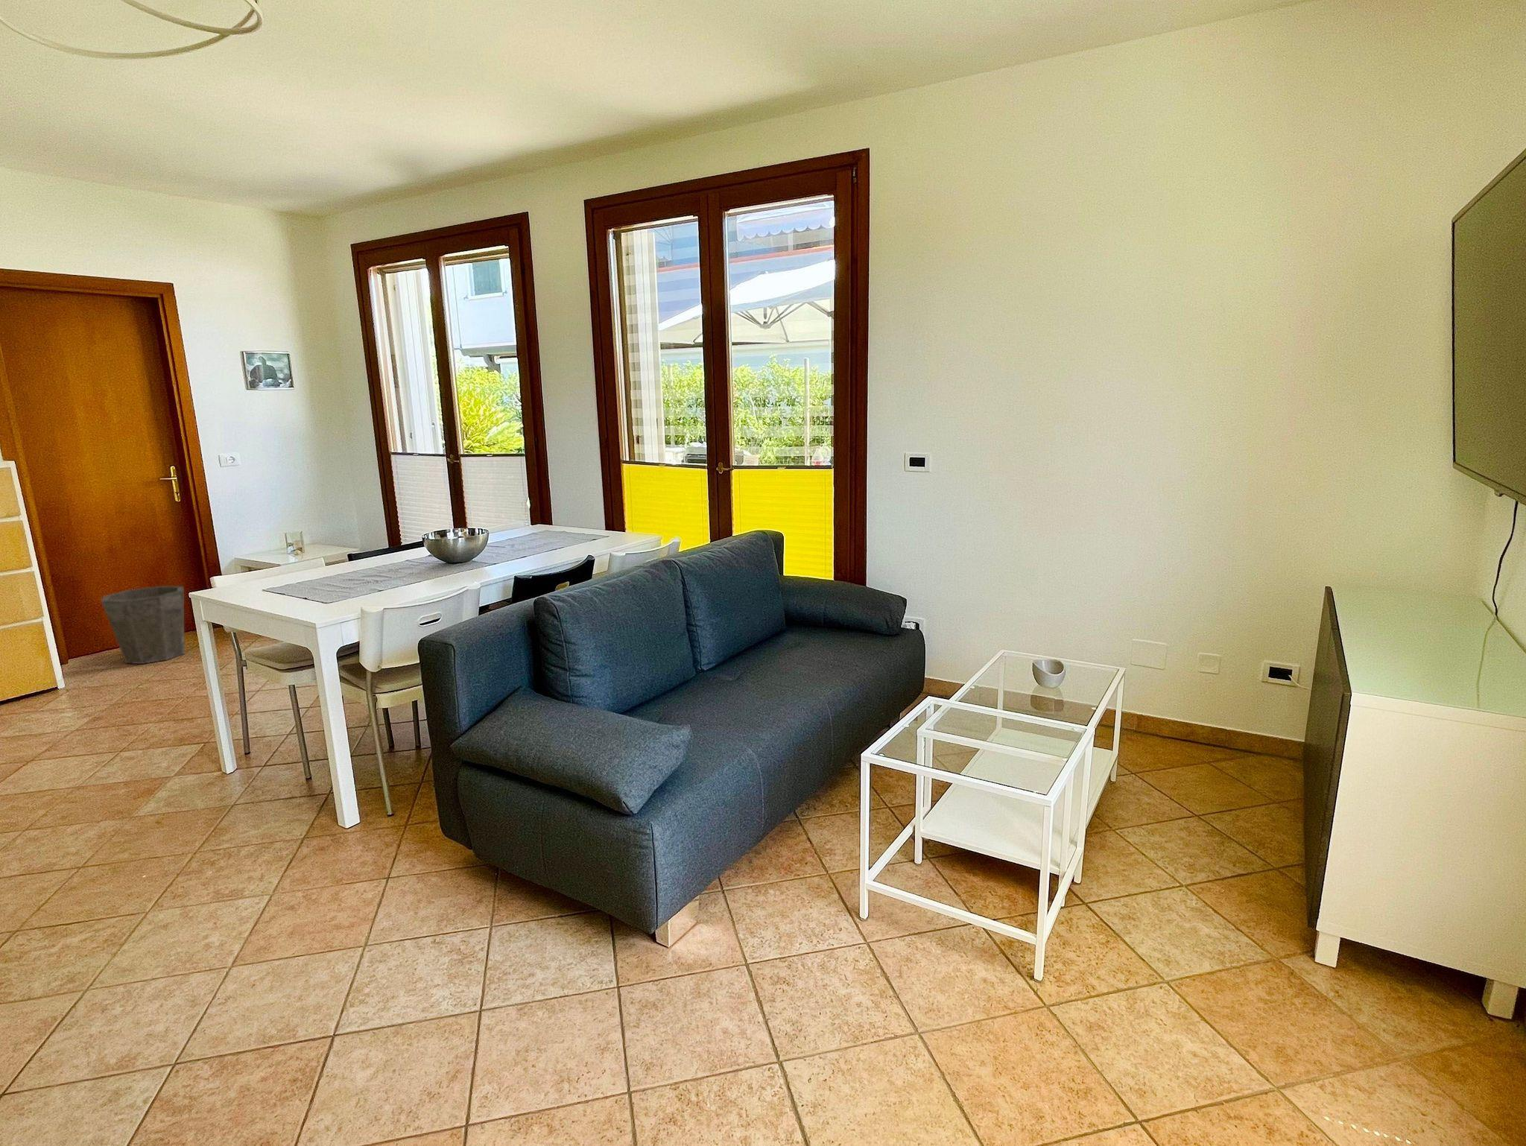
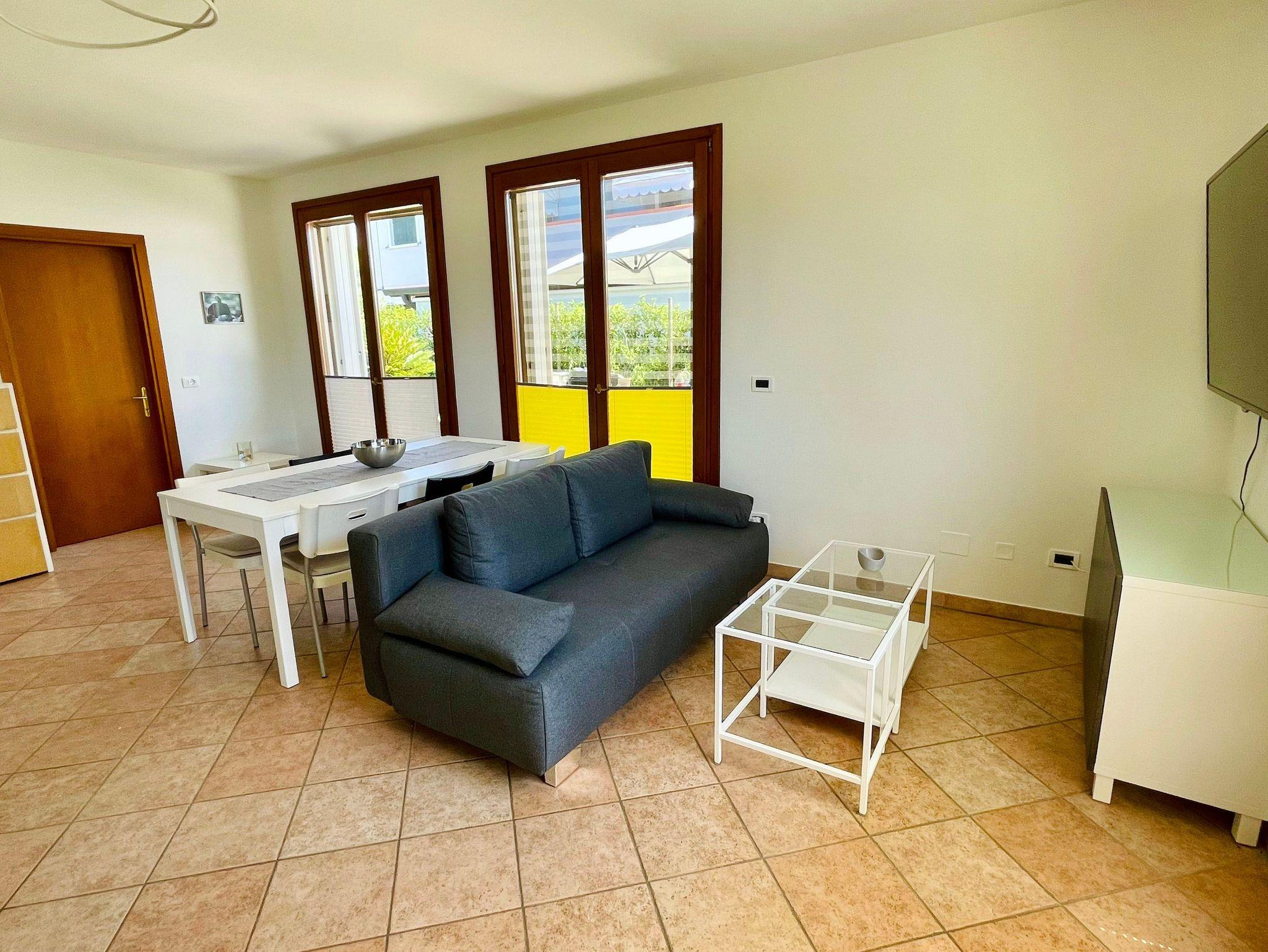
- waste bin [101,585,185,664]
